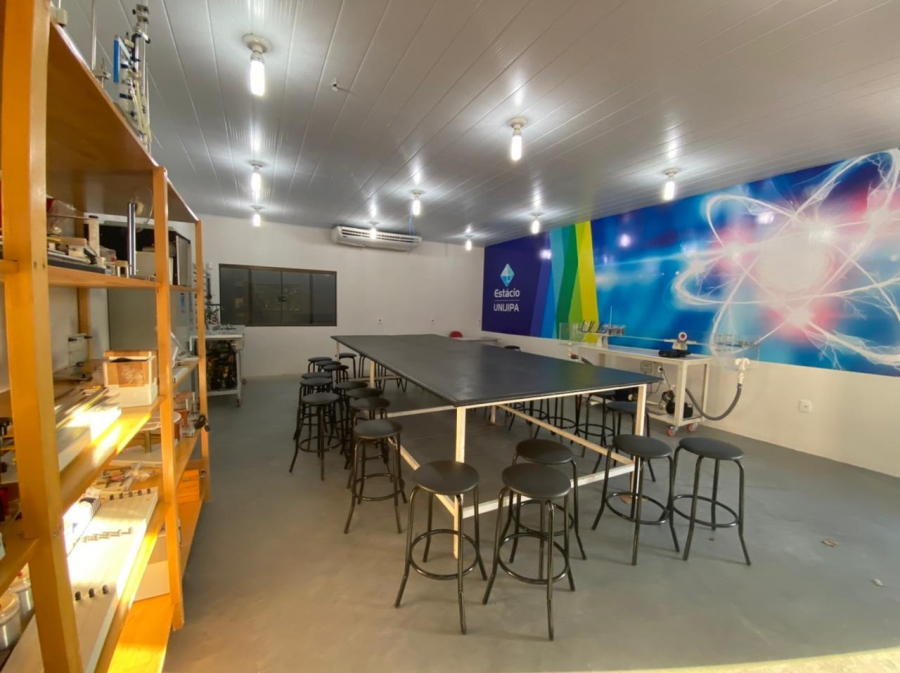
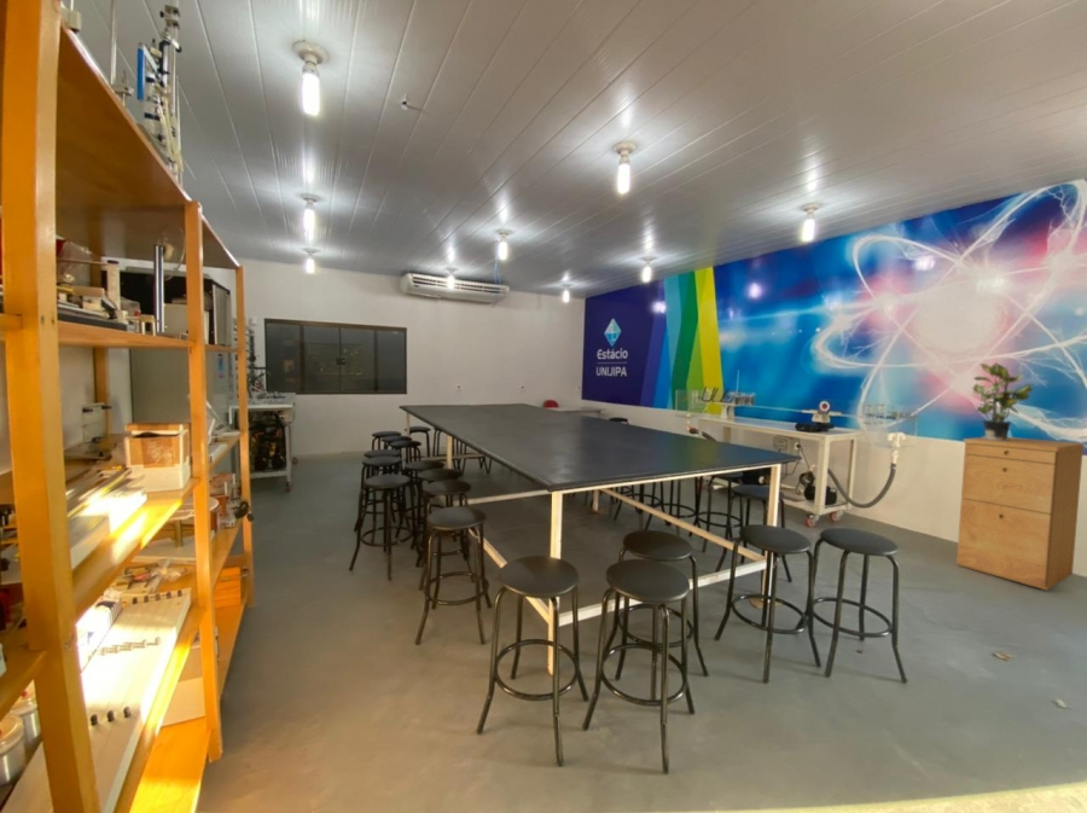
+ potted plant [971,361,1035,441]
+ filing cabinet [955,436,1086,591]
